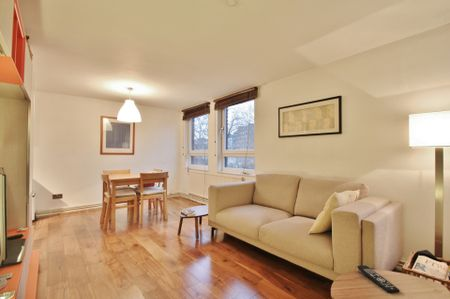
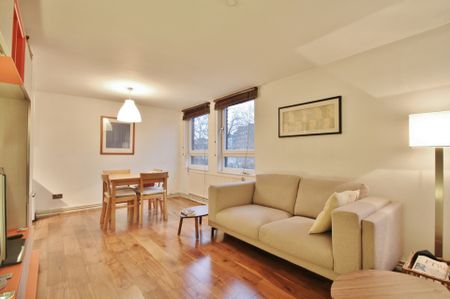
- remote control [356,264,401,294]
